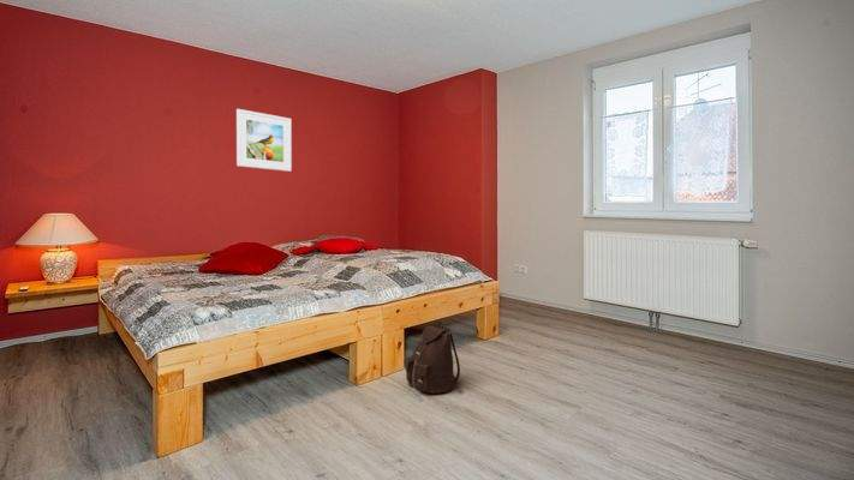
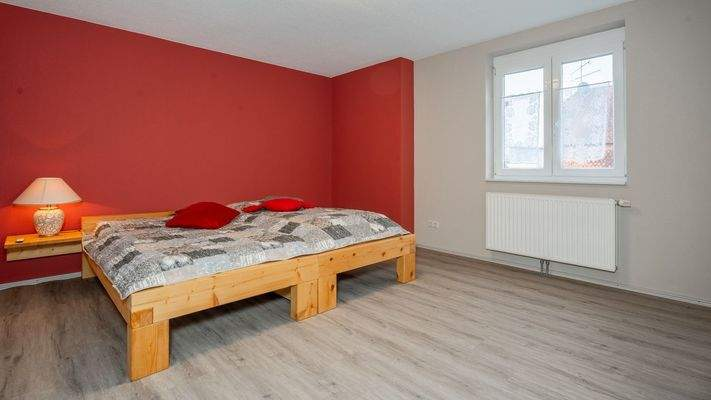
- backpack [404,319,461,394]
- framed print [235,108,293,173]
